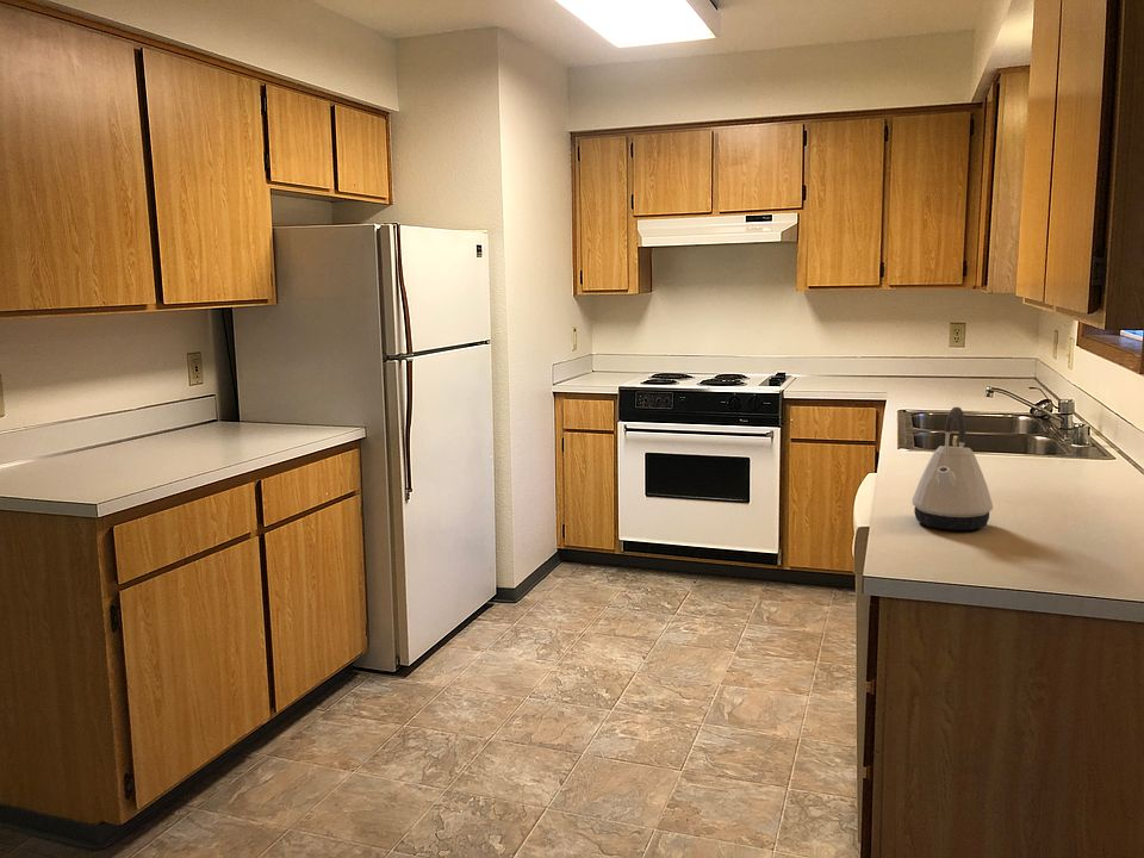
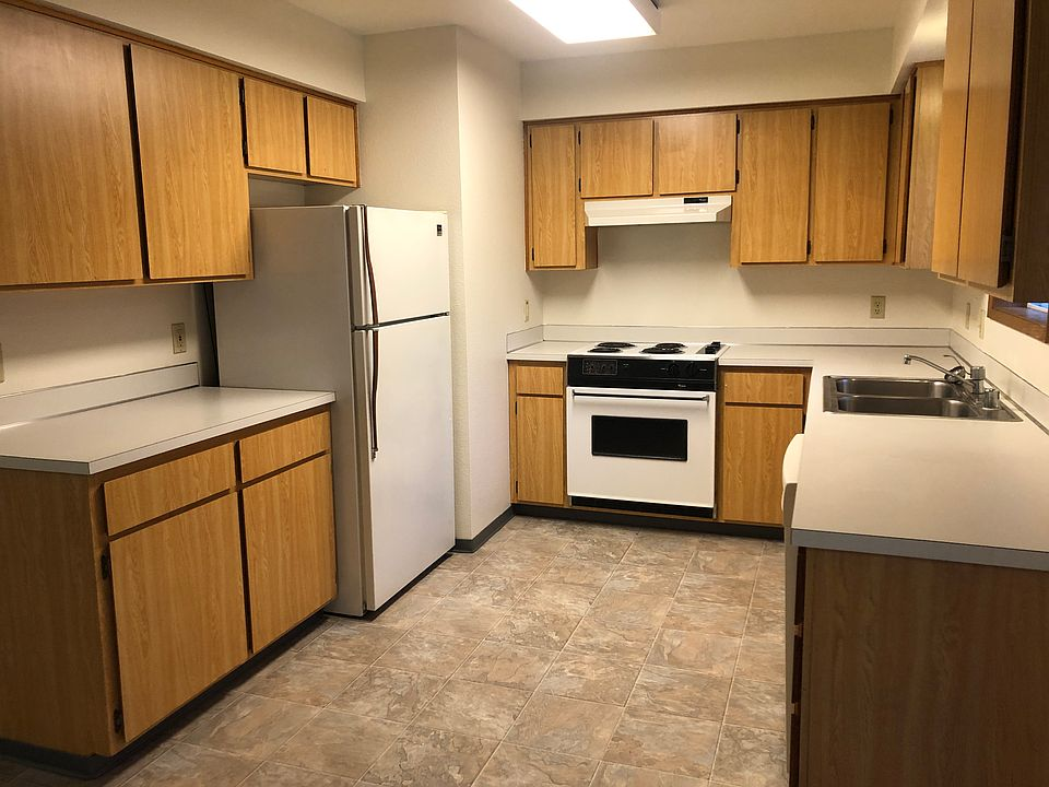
- kettle [912,406,994,531]
